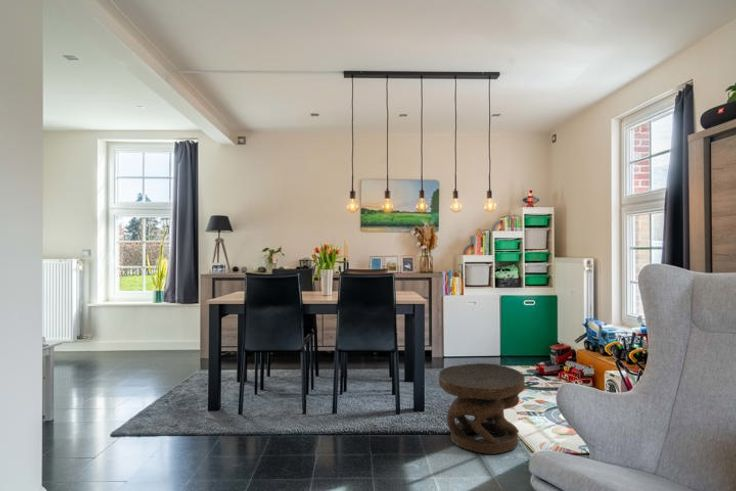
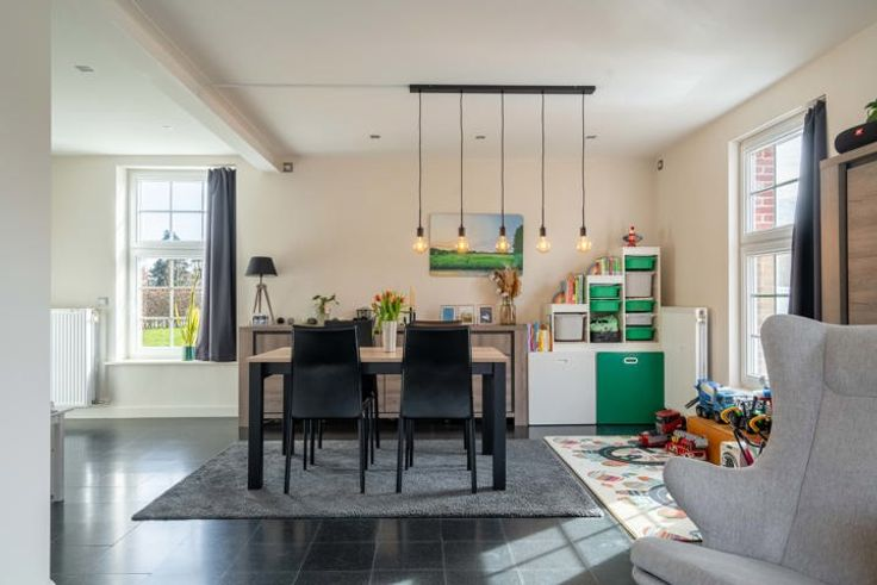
- side table [438,362,526,455]
